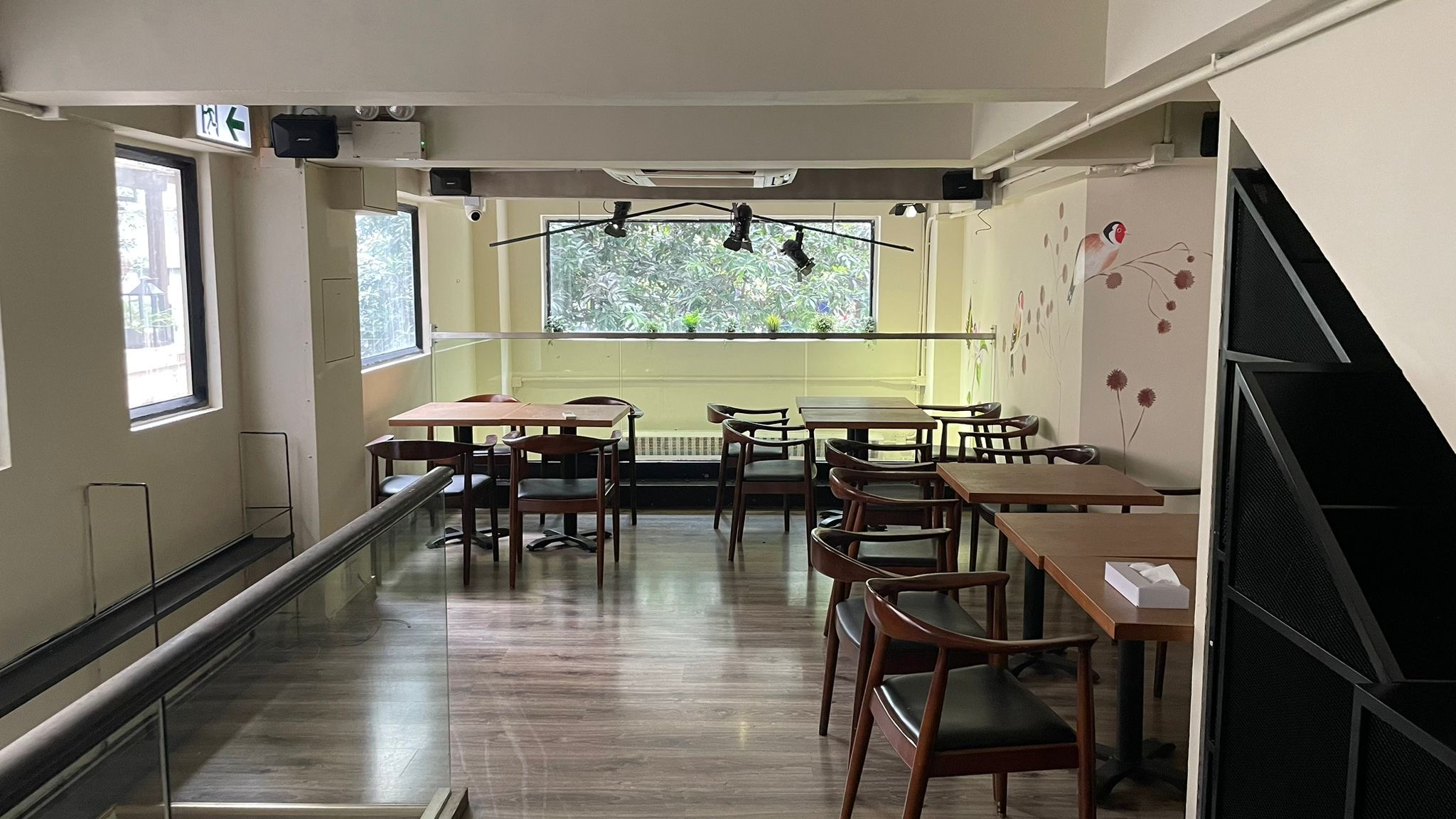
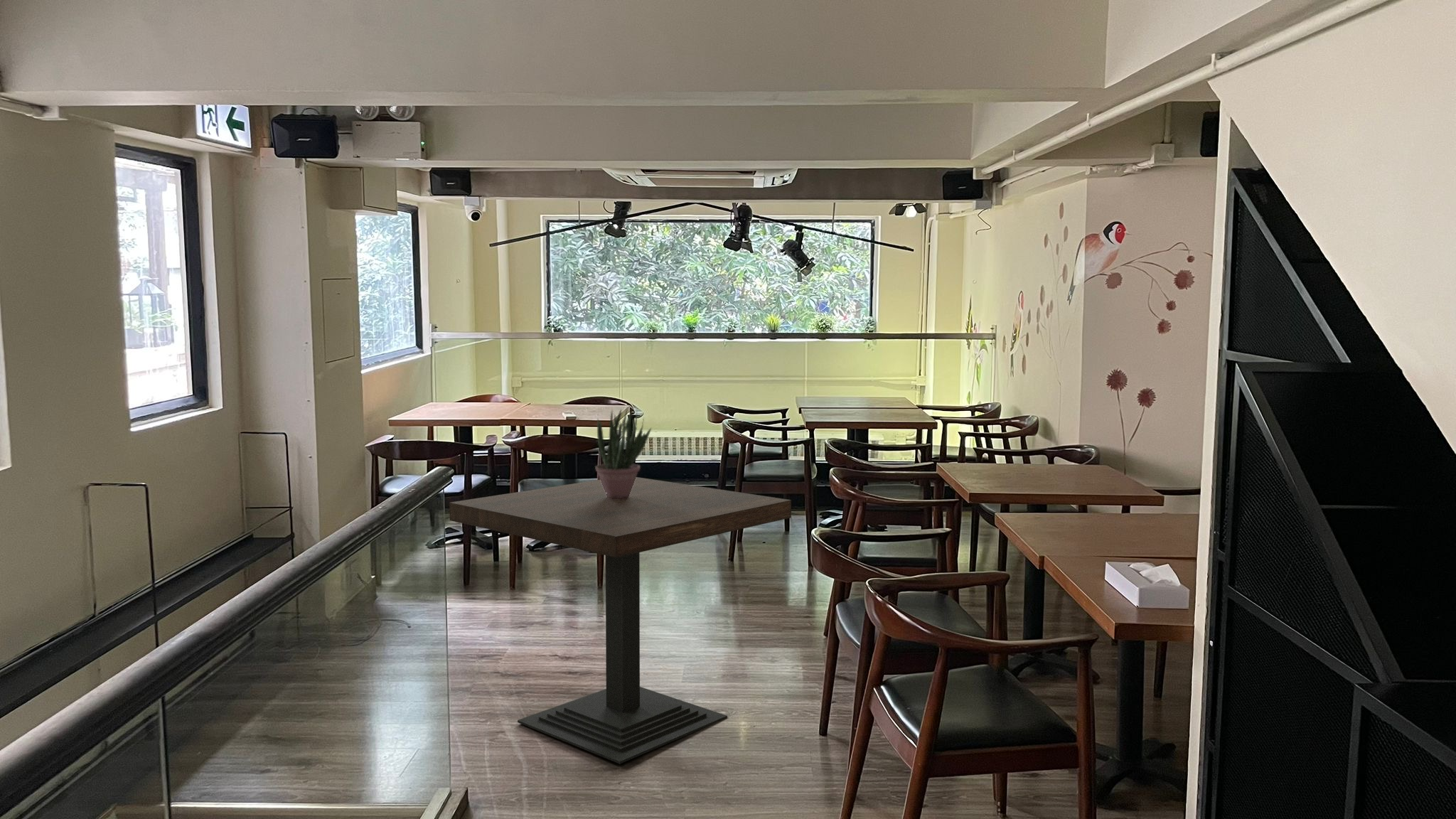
+ potted plant [594,405,652,499]
+ dining table [449,476,792,765]
